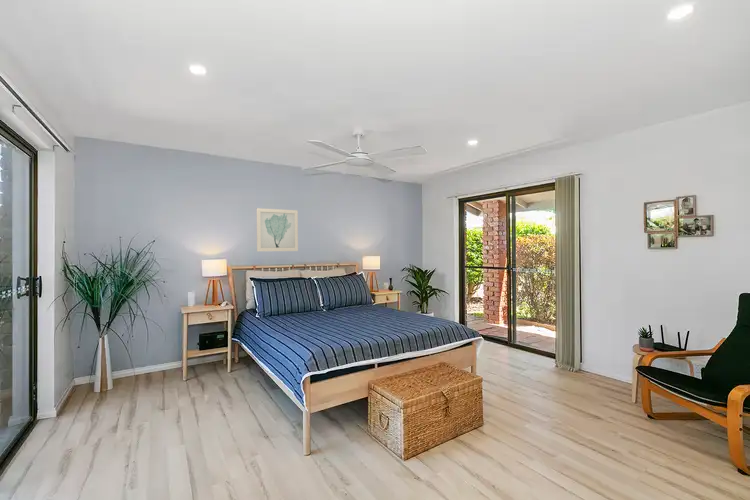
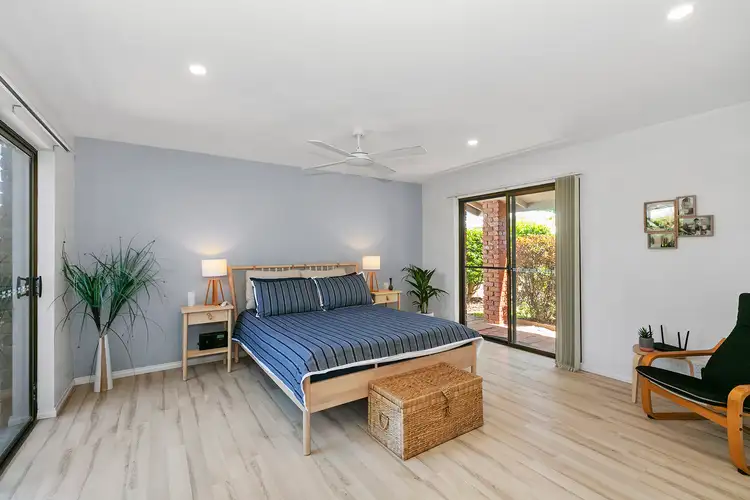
- wall art [256,207,299,252]
